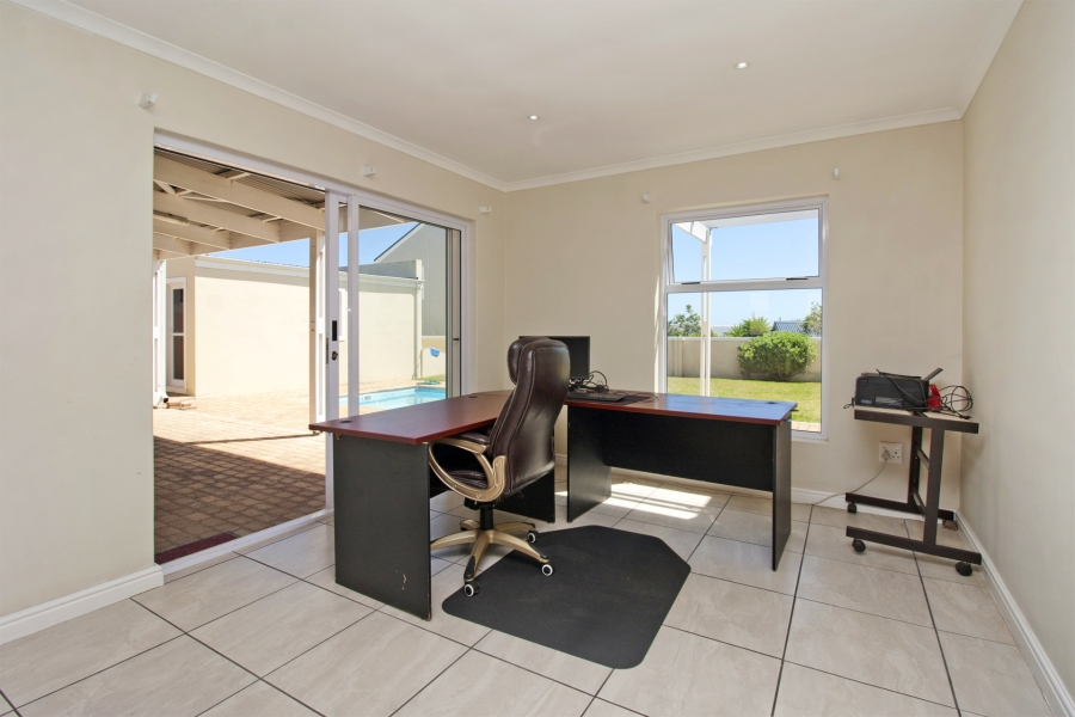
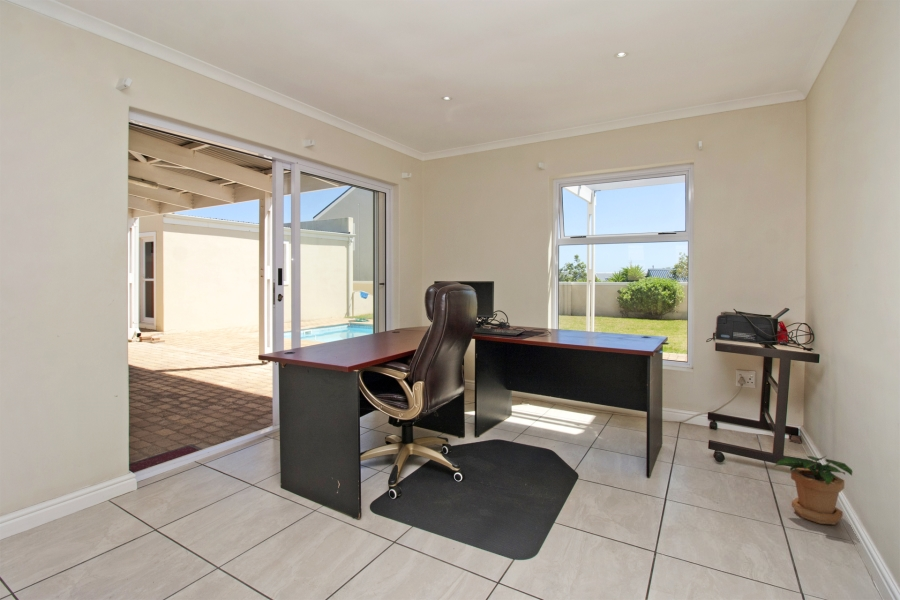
+ potted plant [773,455,854,526]
